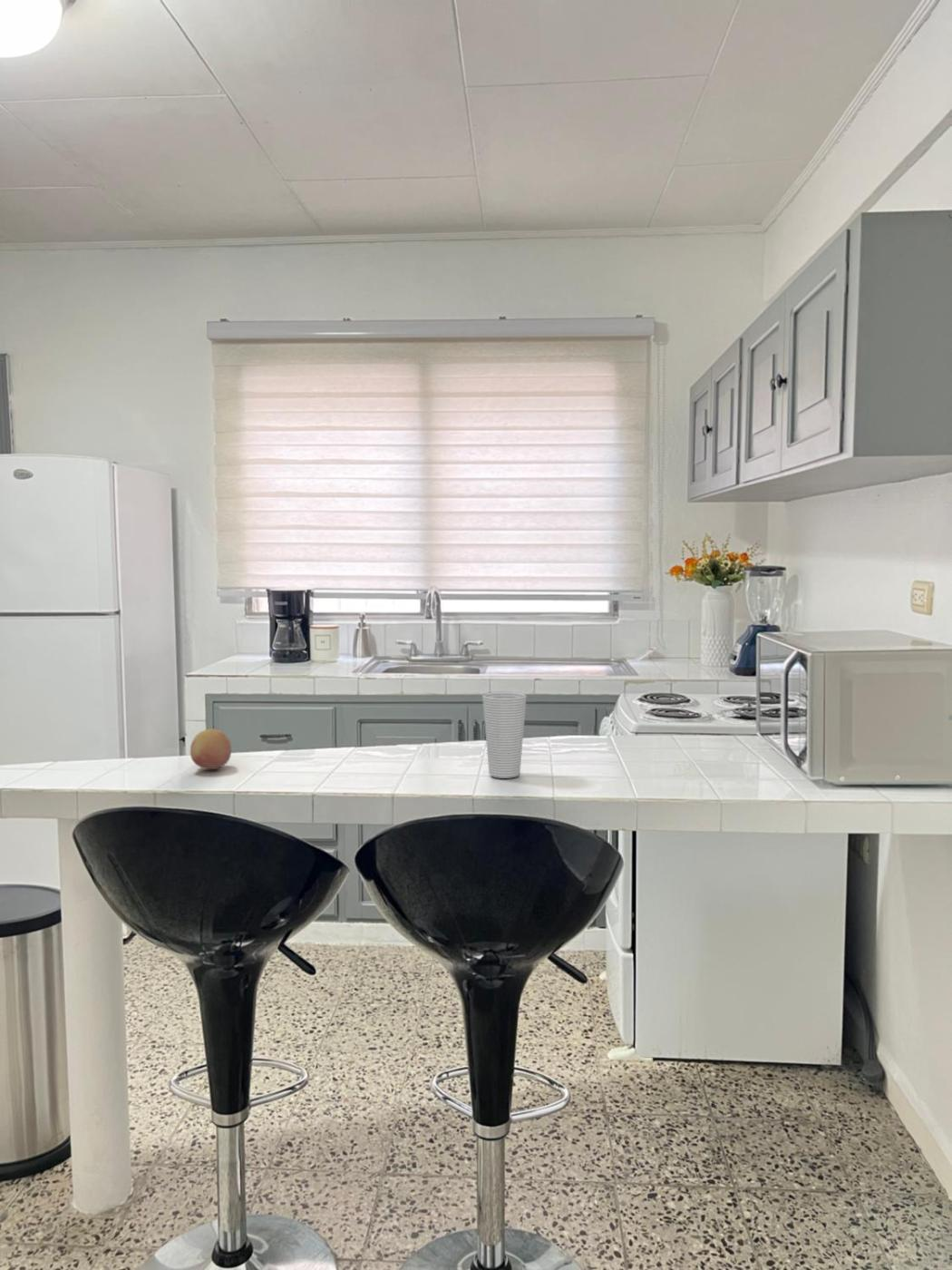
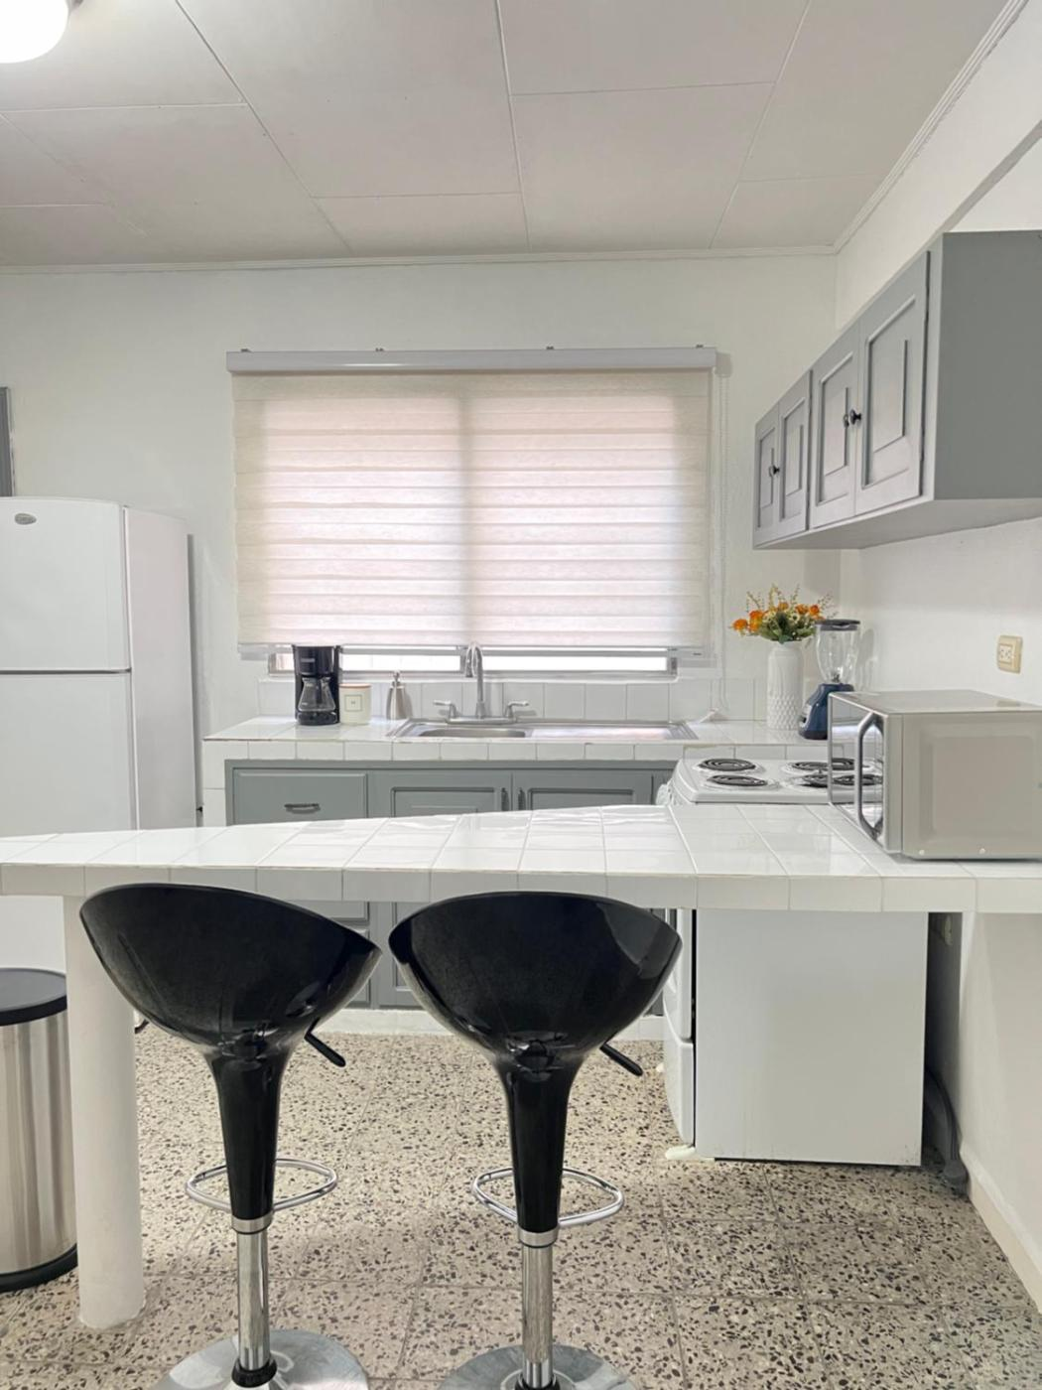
- cup [481,691,528,779]
- fruit [189,728,232,770]
